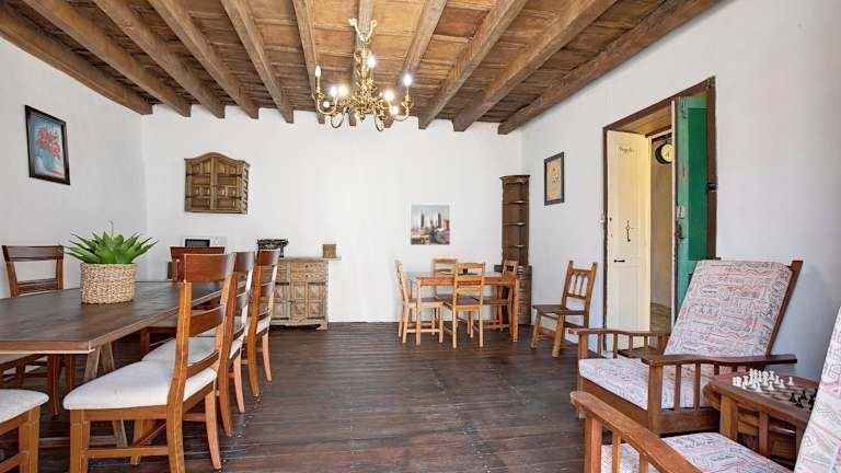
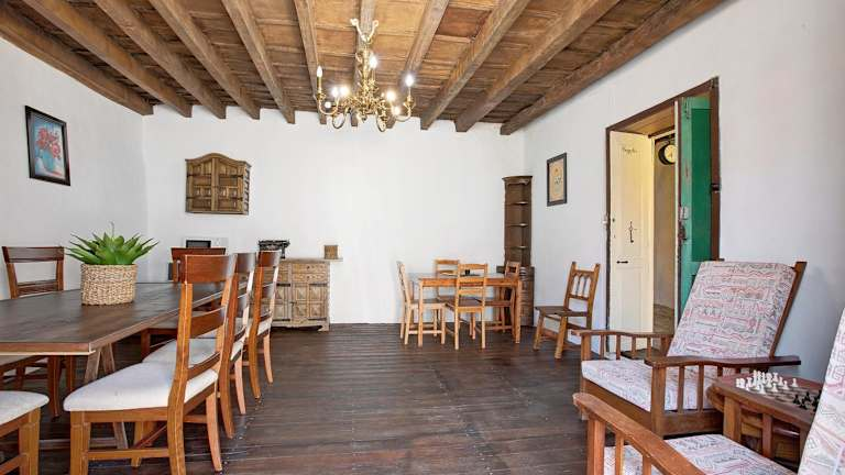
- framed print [408,203,451,246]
